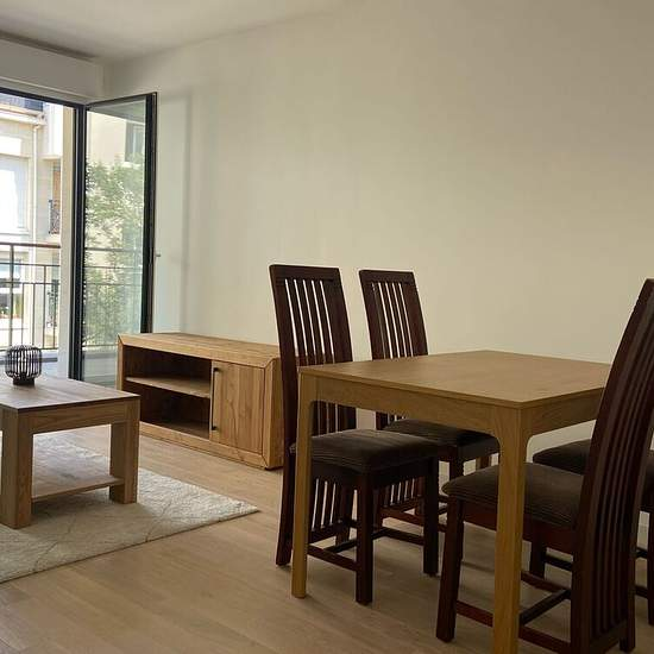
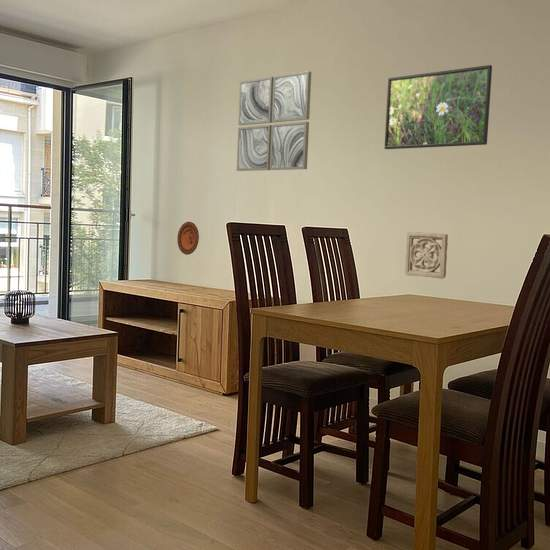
+ wall ornament [404,231,449,280]
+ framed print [384,64,493,150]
+ decorative plate [176,221,200,256]
+ wall art [236,70,312,172]
